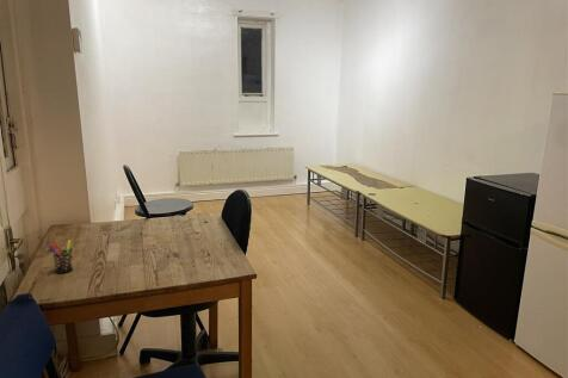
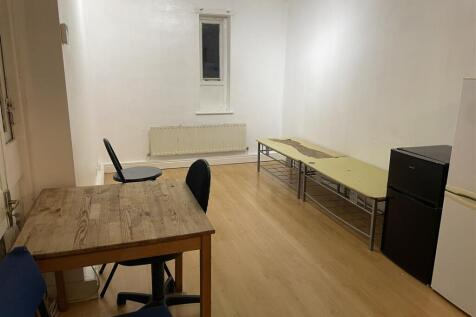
- pen holder [47,238,74,274]
